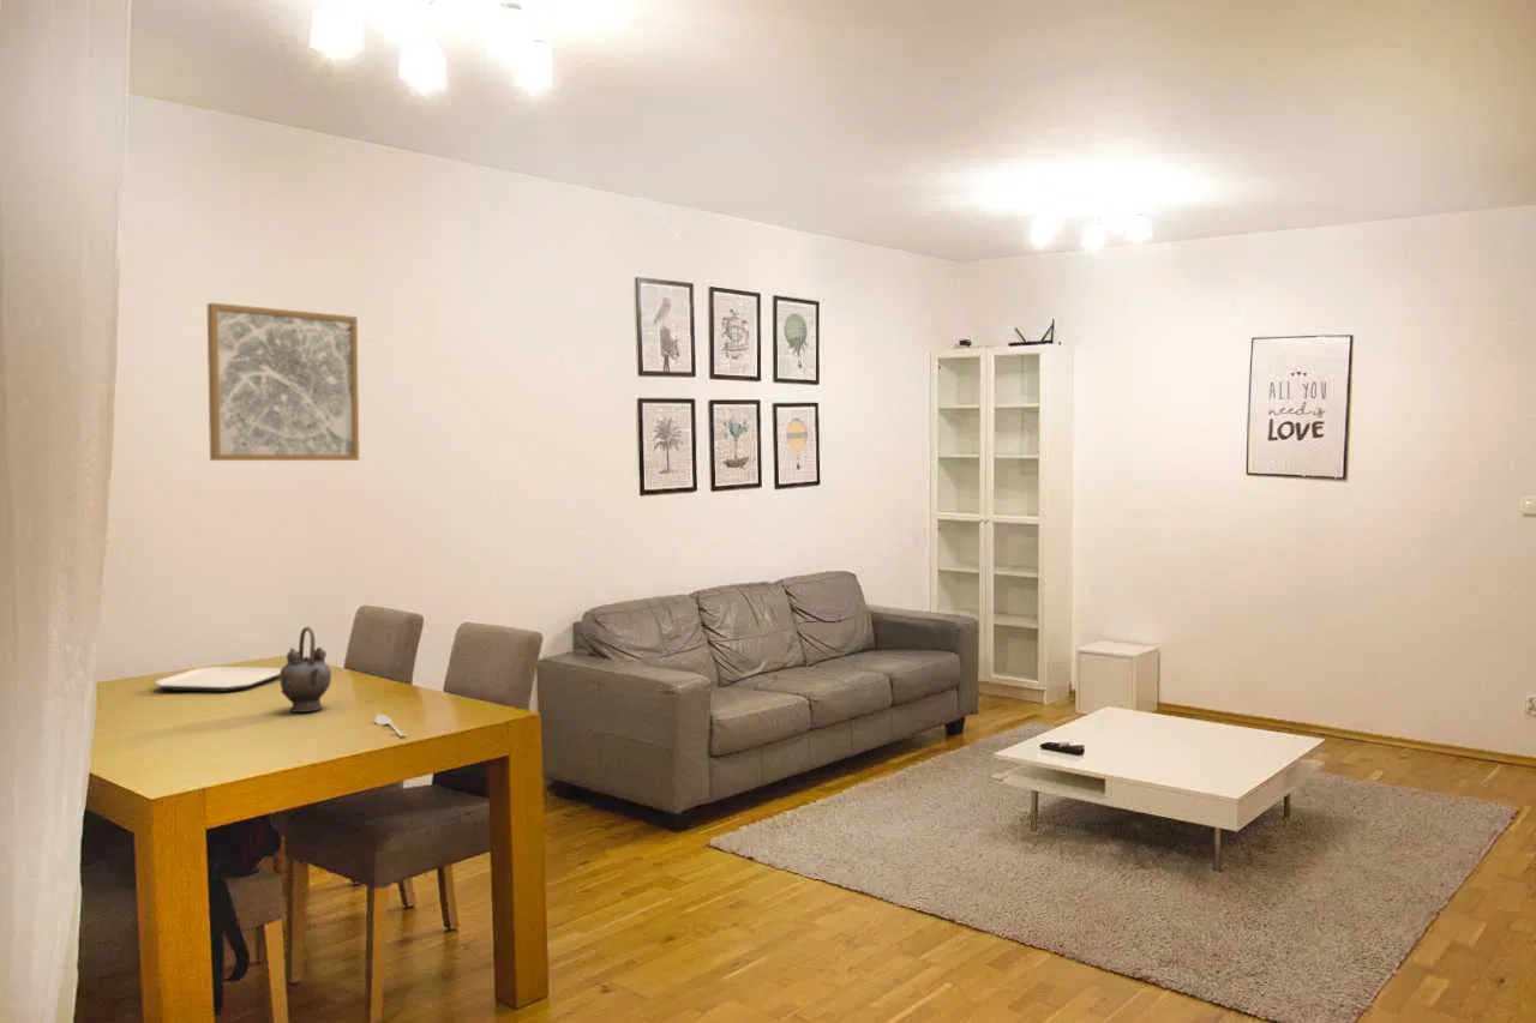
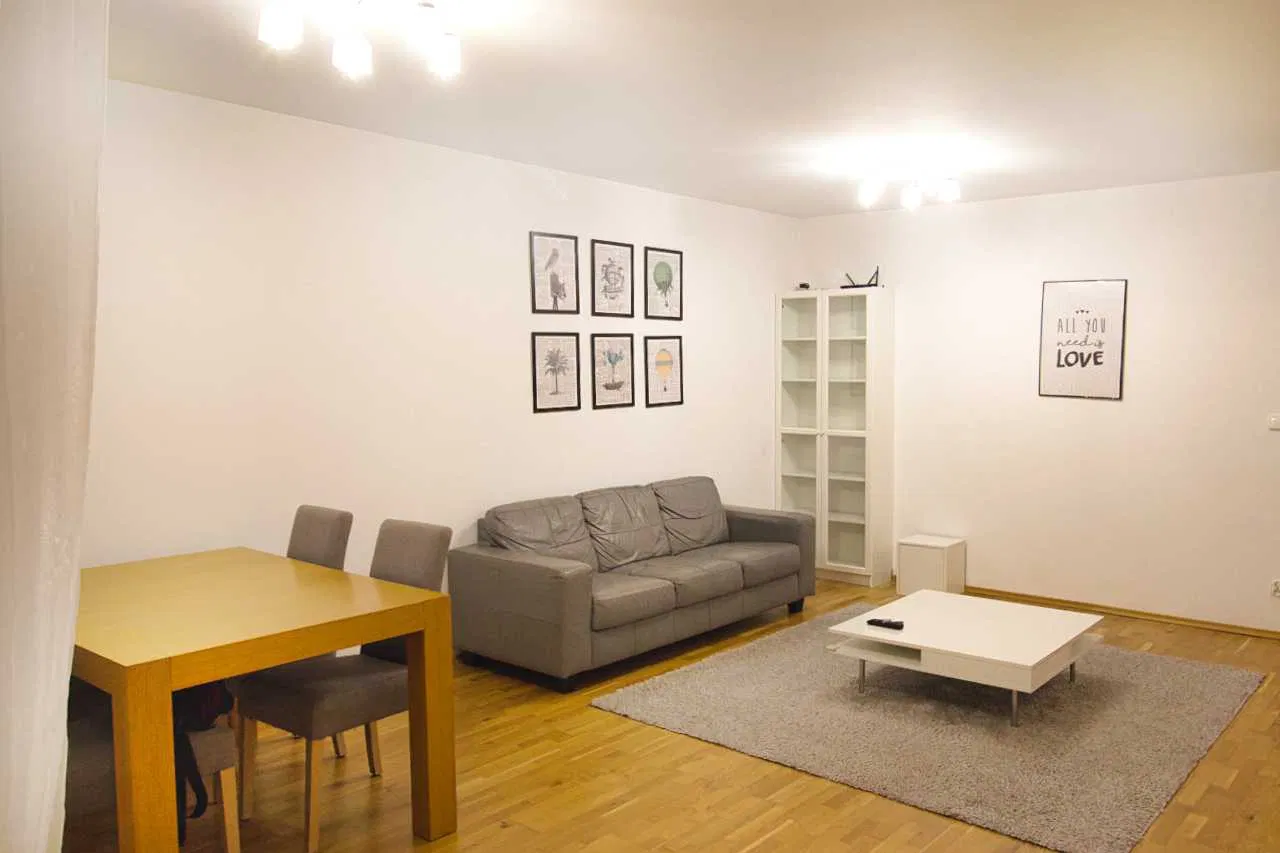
- wall art [206,302,360,462]
- plate [154,666,282,693]
- teapot [278,626,332,714]
- spoon [373,712,408,738]
